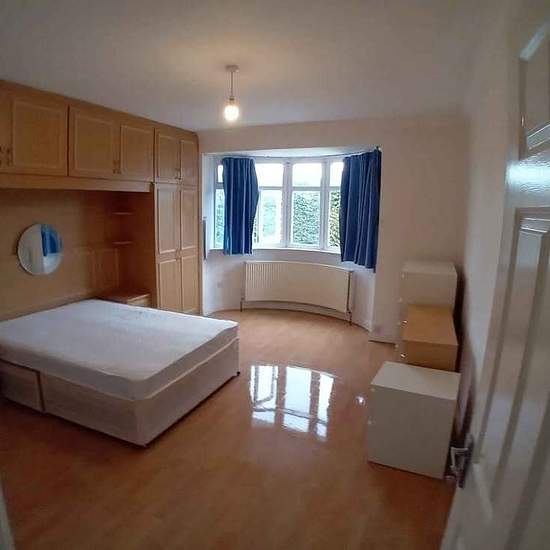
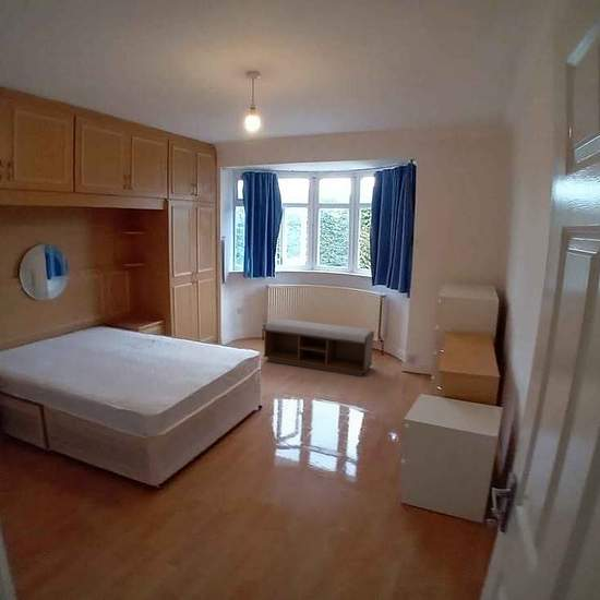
+ bench [263,317,375,377]
